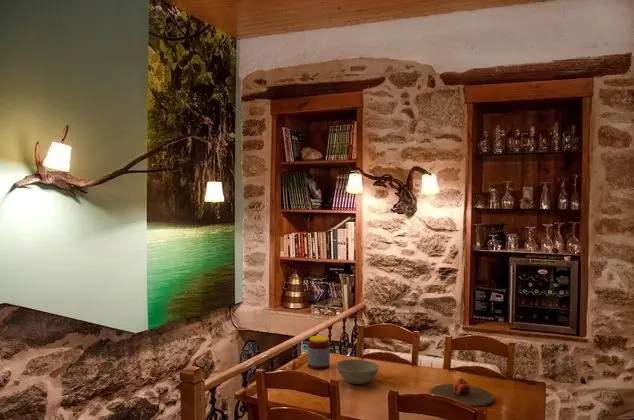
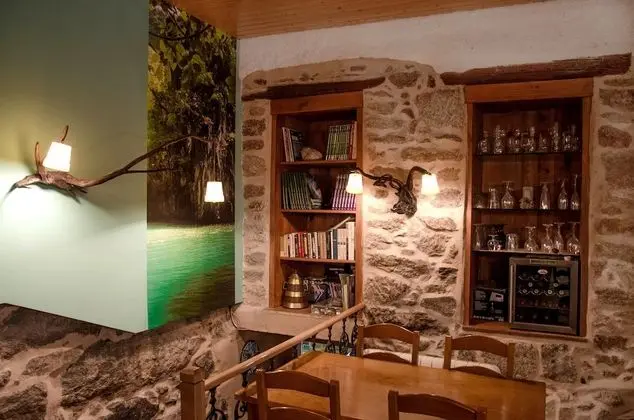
- bowl [335,358,380,385]
- plate [429,377,495,409]
- jar [307,335,331,370]
